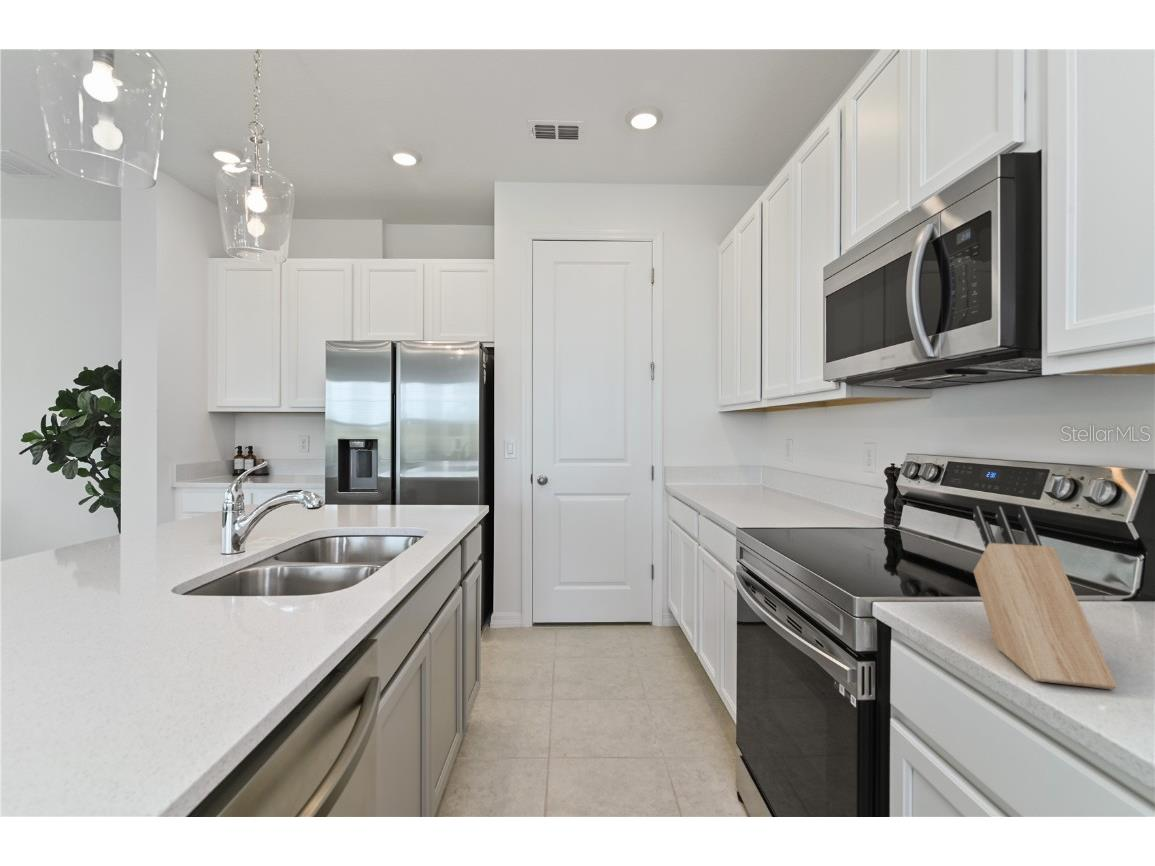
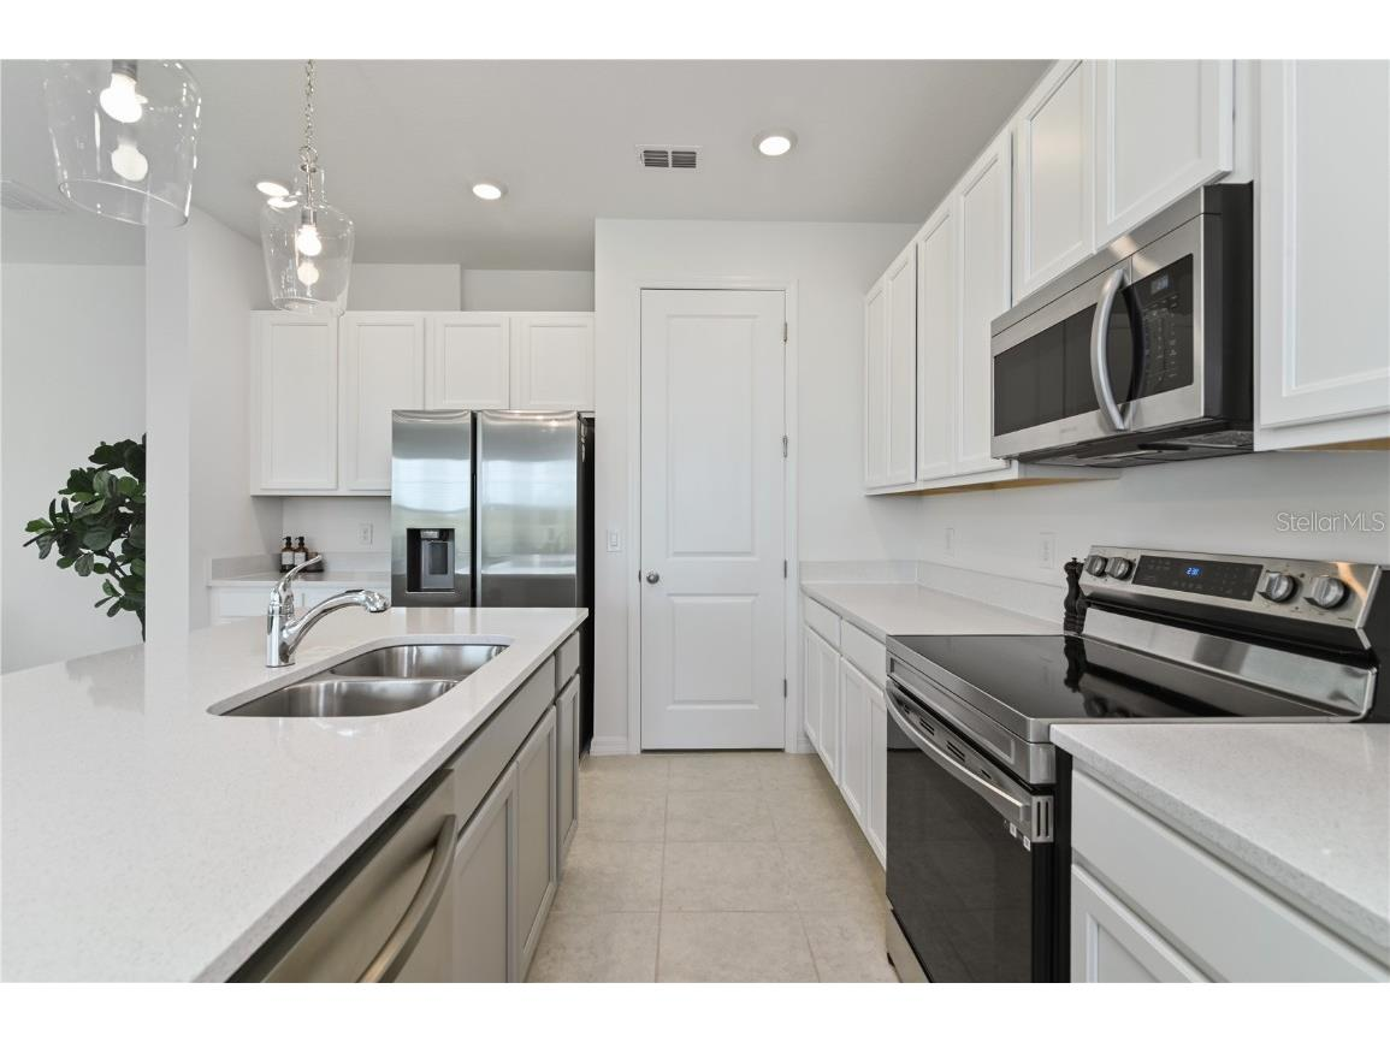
- knife block [972,505,1118,691]
